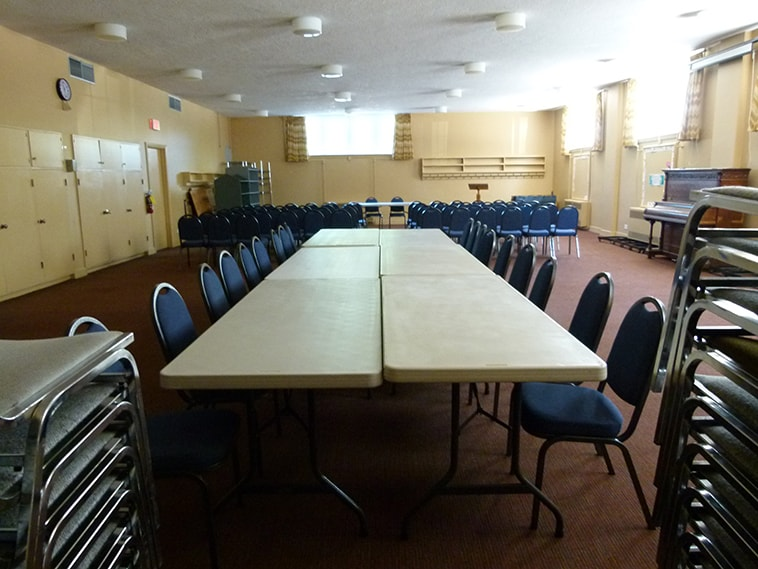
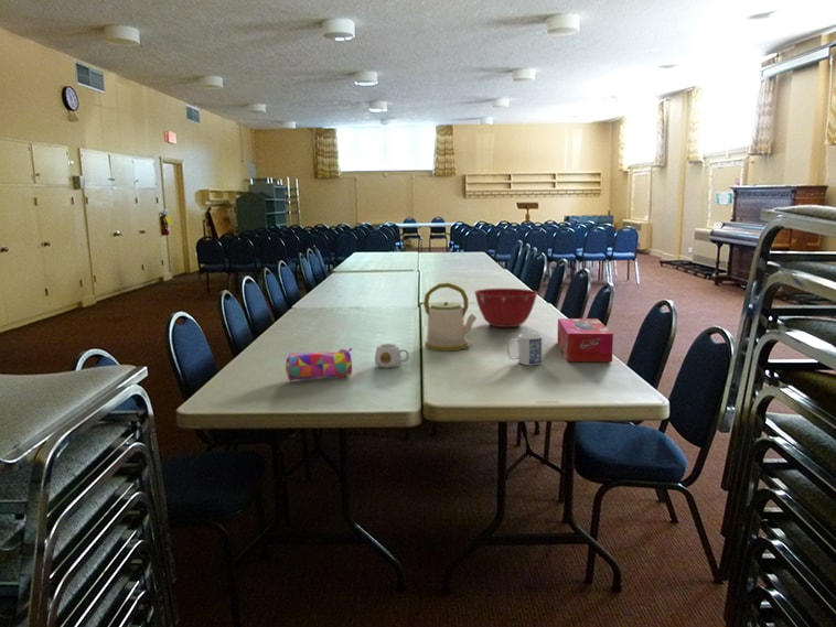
+ mug [506,333,543,366]
+ pencil case [285,347,353,382]
+ kettle [422,281,478,352]
+ mug [374,343,410,369]
+ tissue box [556,317,614,363]
+ mixing bowl [473,288,539,328]
